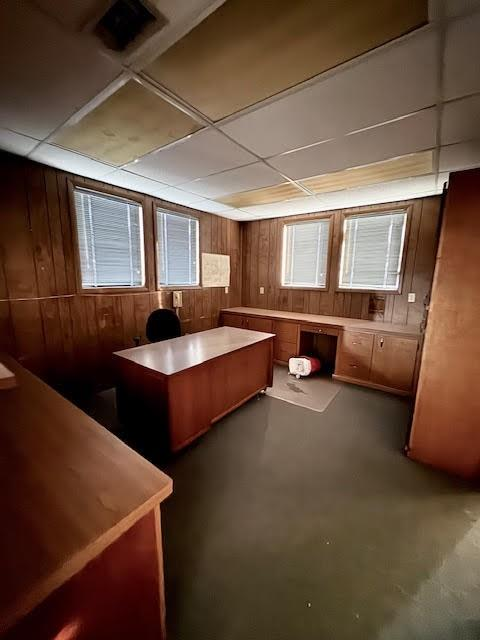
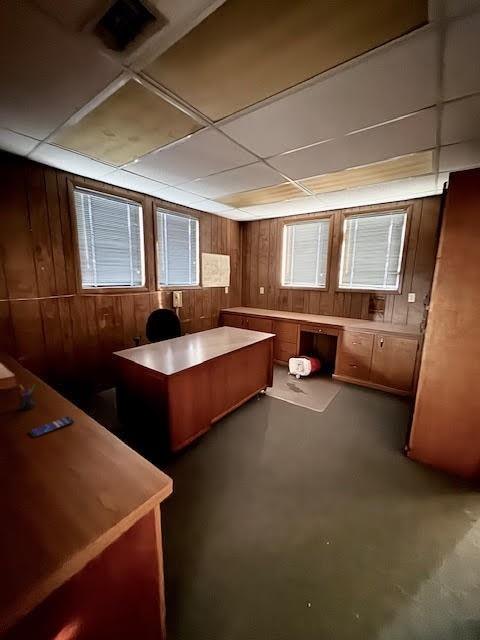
+ smartphone [28,416,75,439]
+ pen holder [17,383,36,411]
